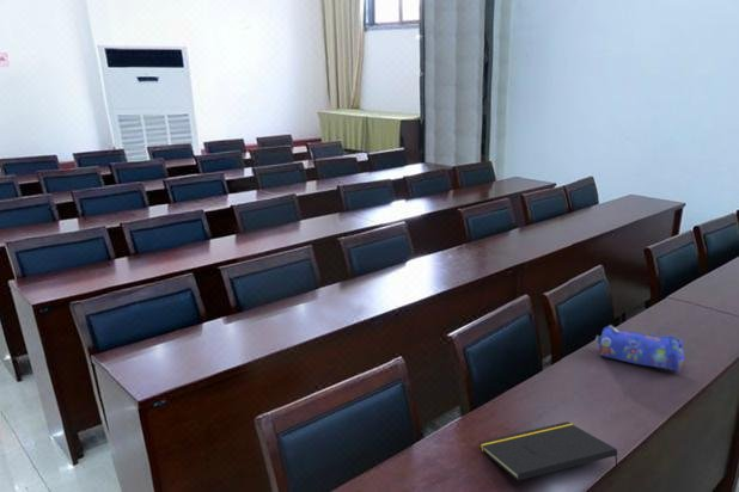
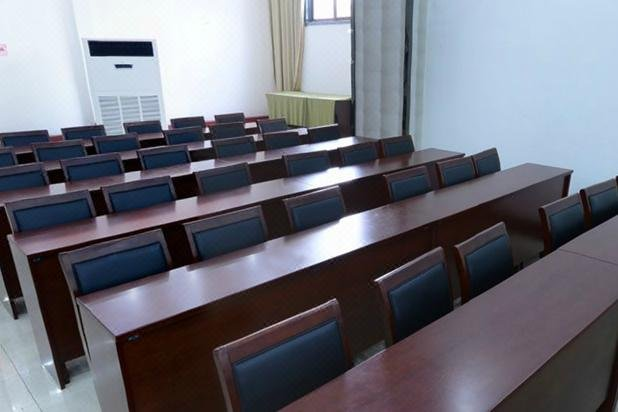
- pencil case [594,324,685,373]
- notepad [477,420,619,481]
